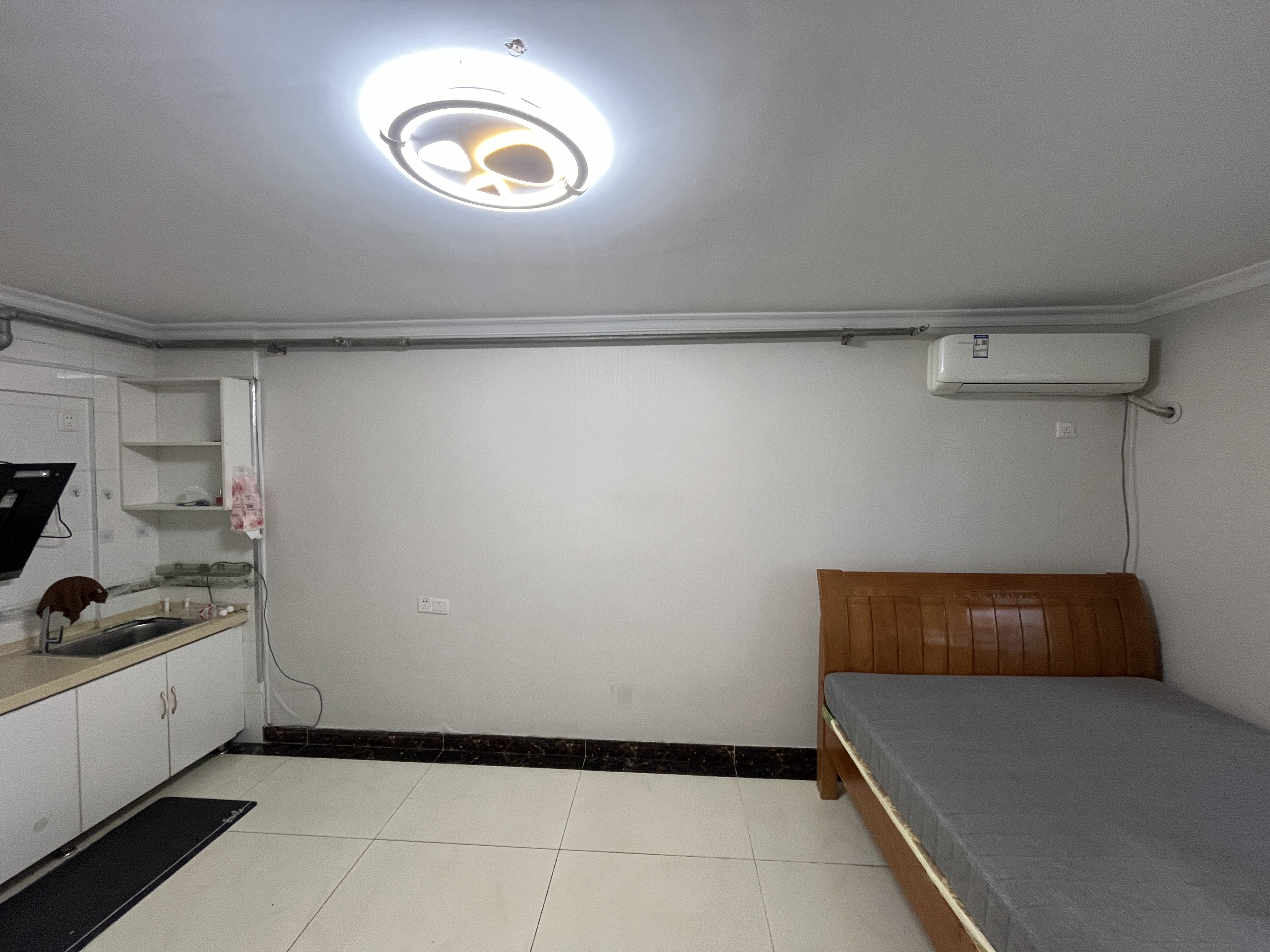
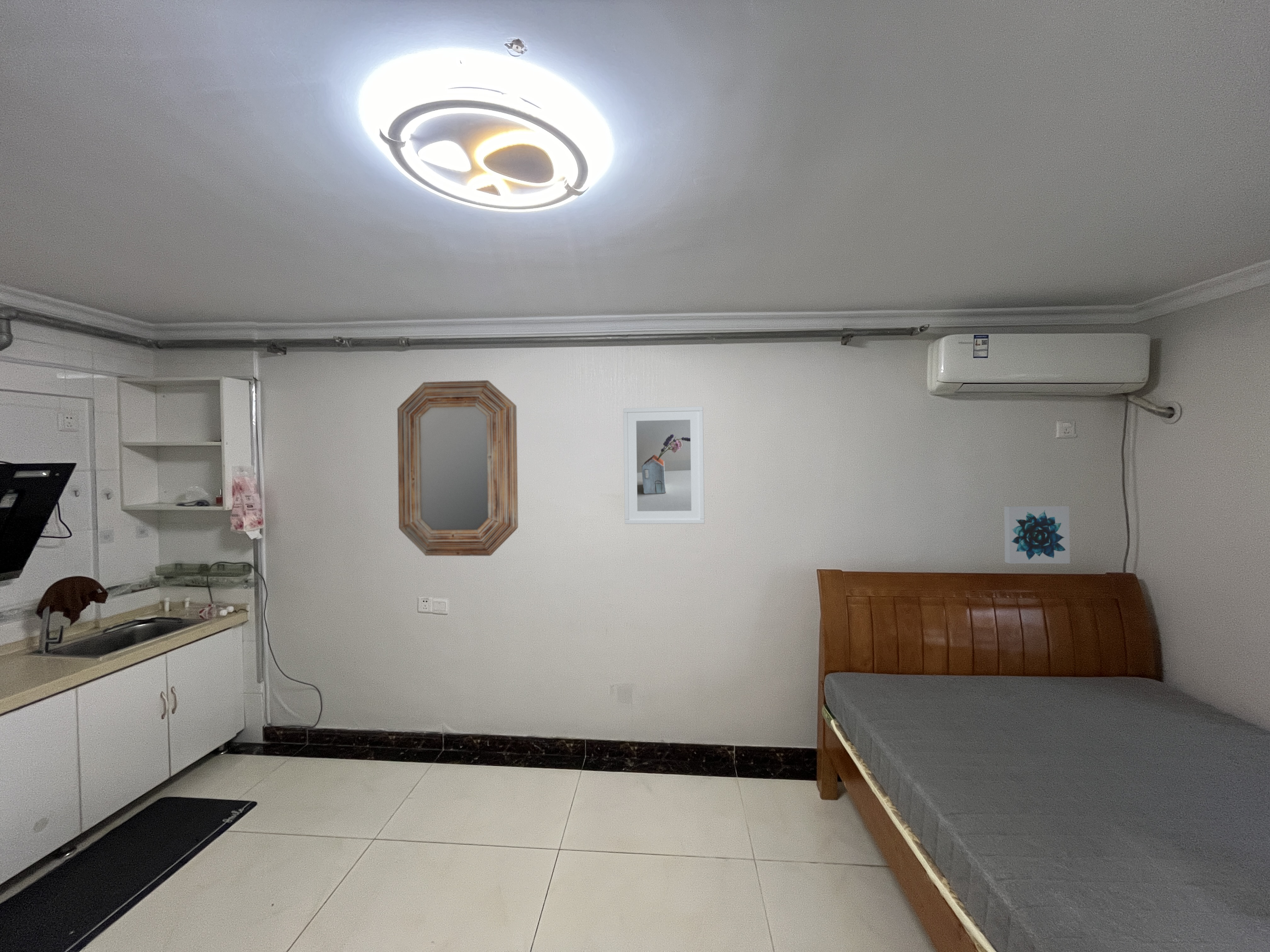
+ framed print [623,406,705,524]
+ wall art [1004,506,1070,564]
+ home mirror [397,380,518,556]
